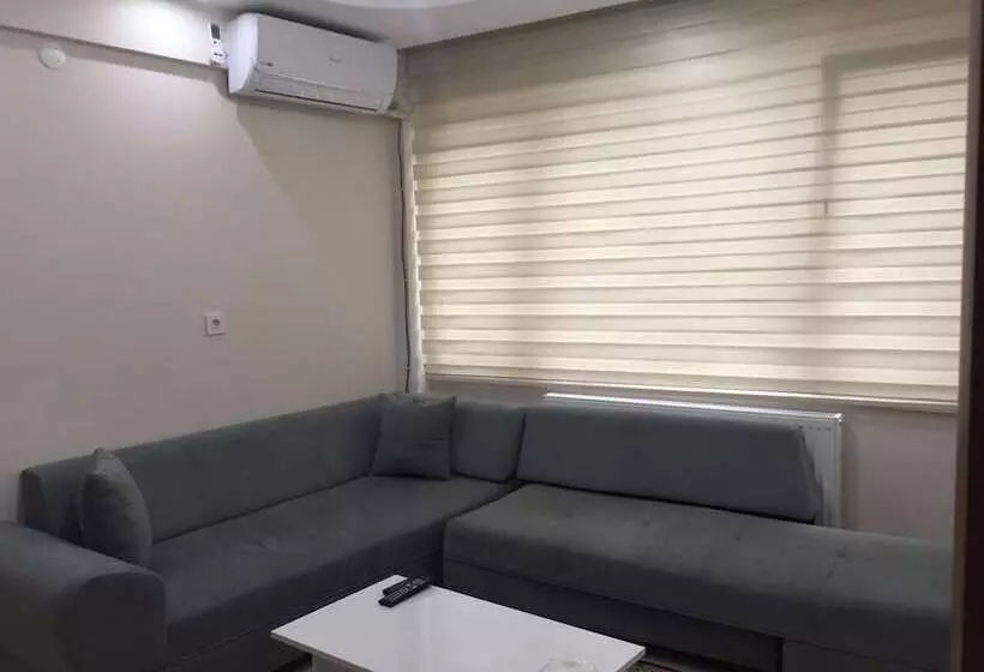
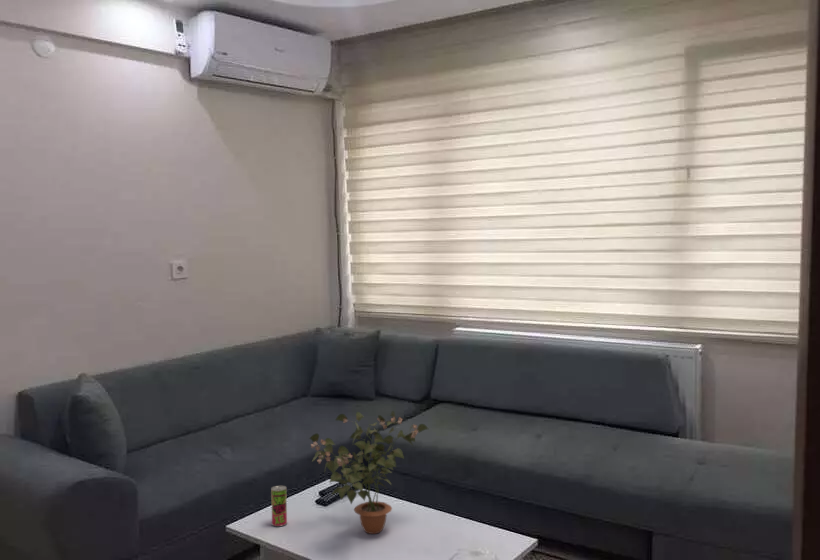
+ potted plant [308,410,429,535]
+ beverage can [270,485,288,527]
